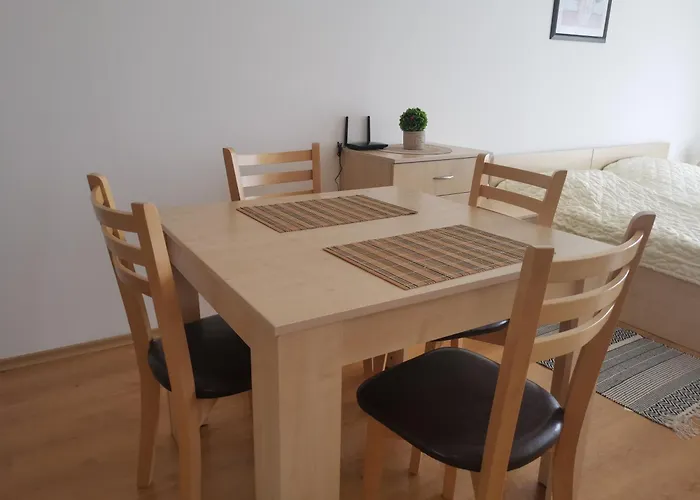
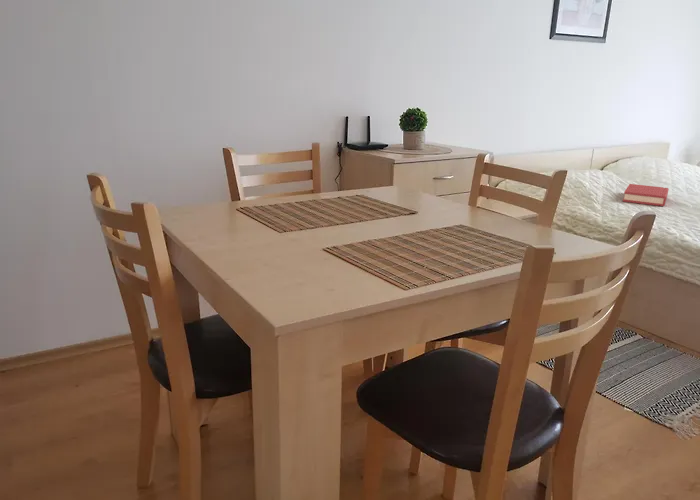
+ hardback book [622,183,669,207]
